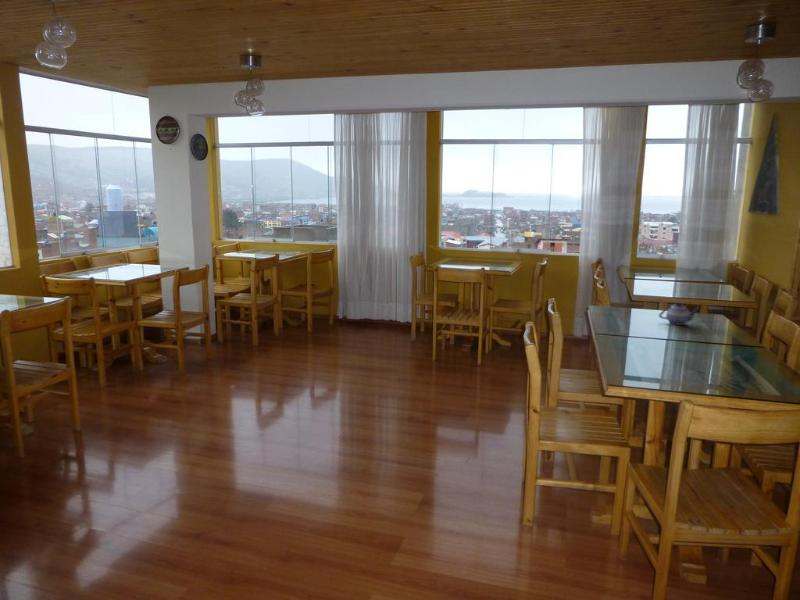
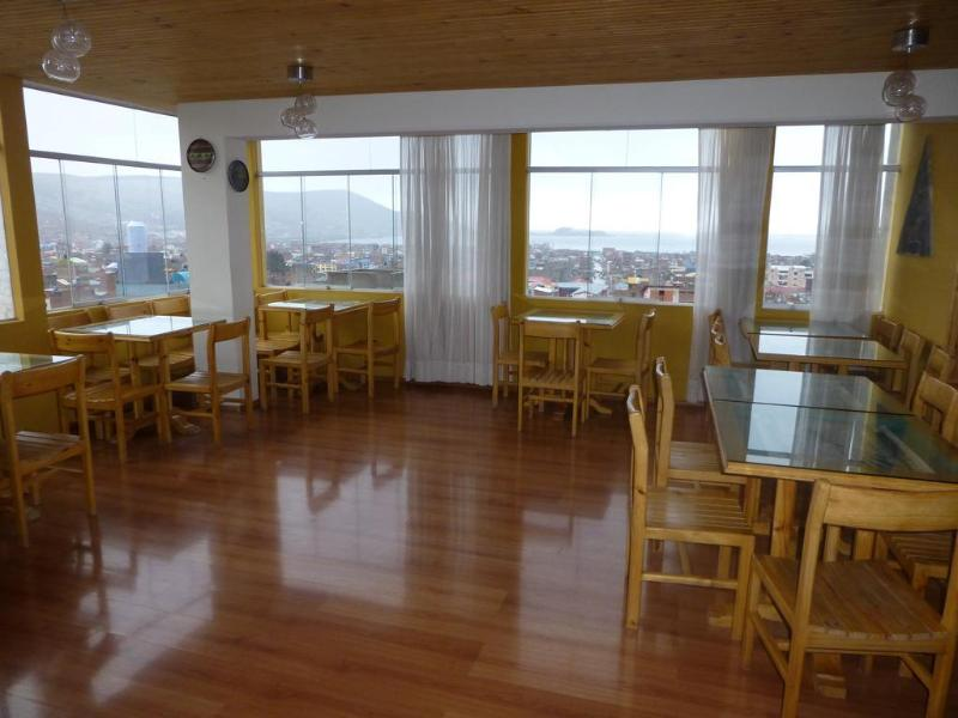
- teapot [658,301,700,326]
